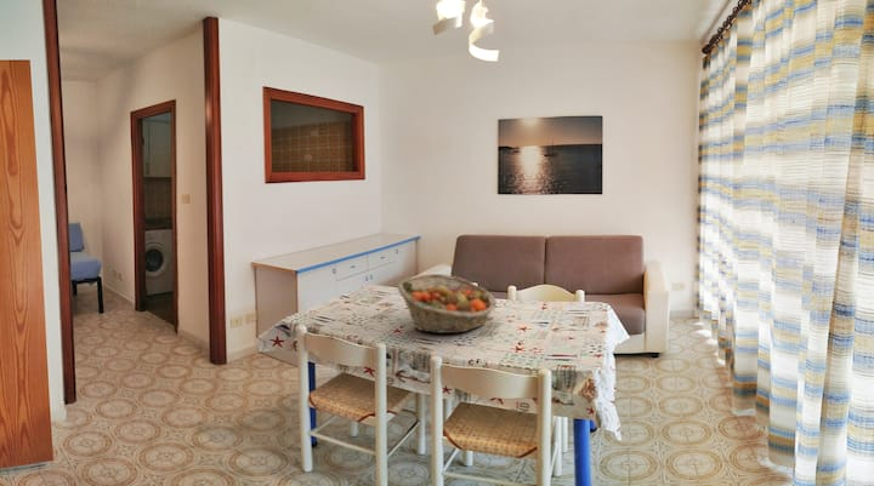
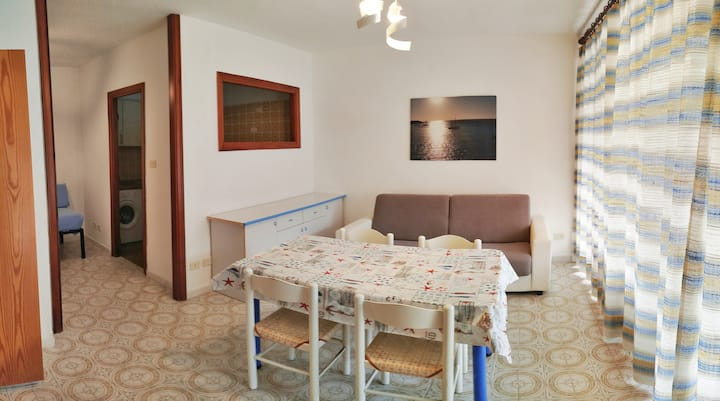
- fruit basket [396,273,498,335]
